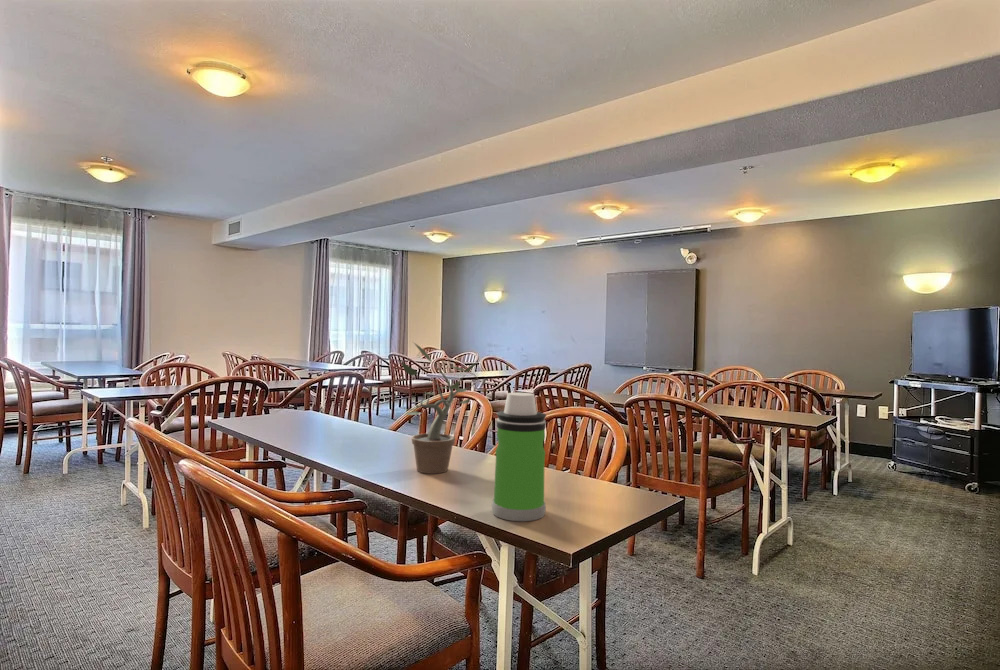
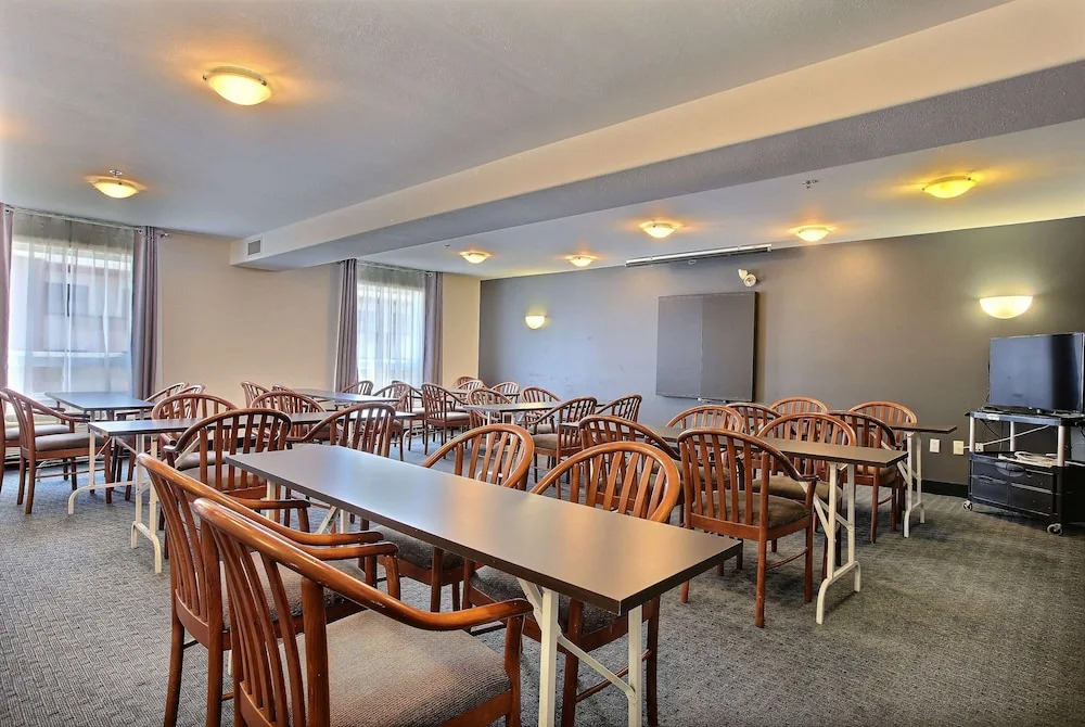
- potted plant [399,341,479,475]
- water bottle [491,391,547,522]
